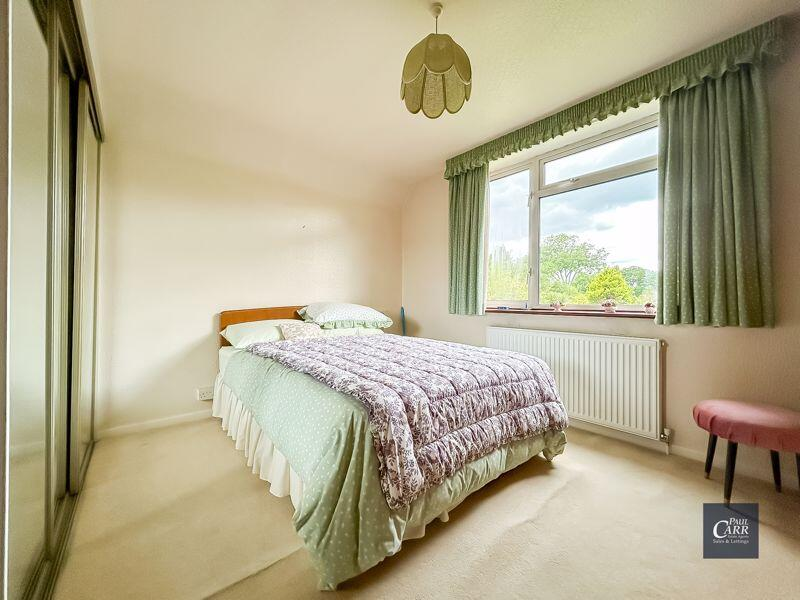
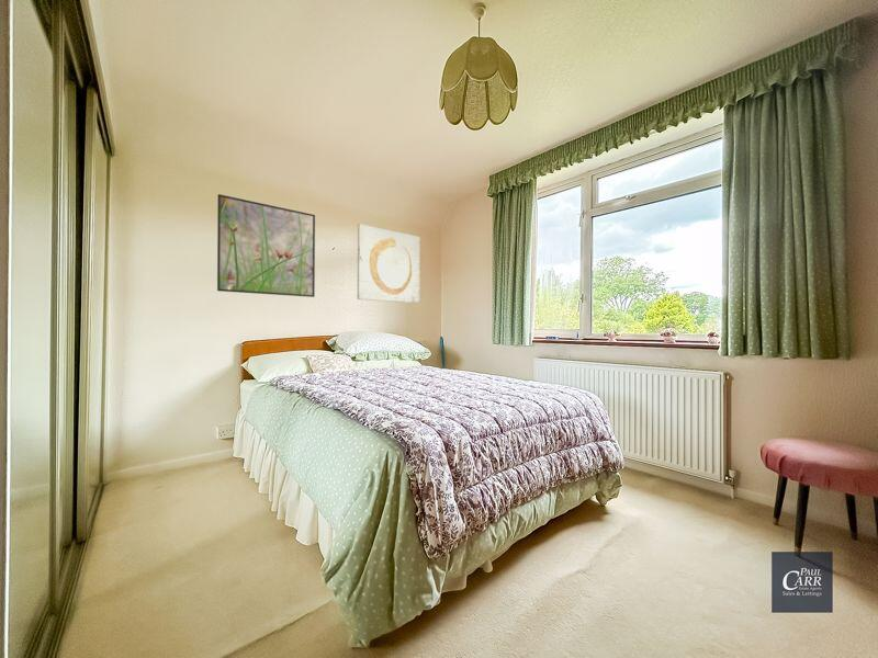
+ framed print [216,193,316,298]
+ wall art [357,223,421,304]
